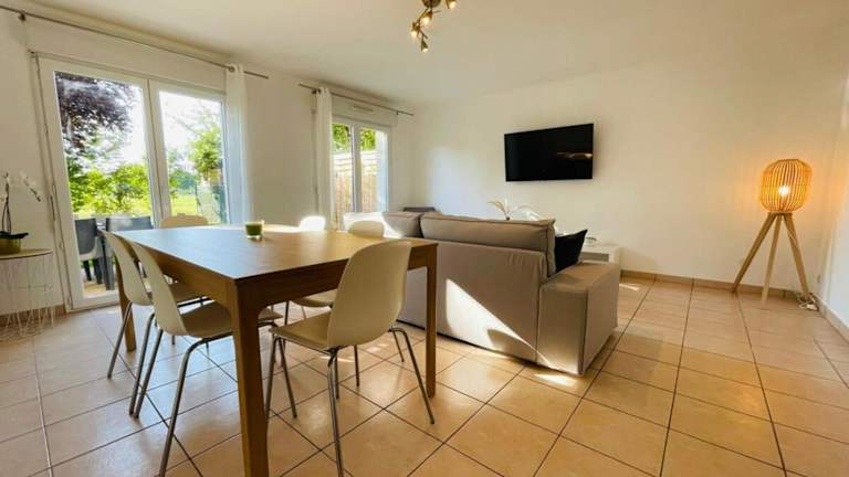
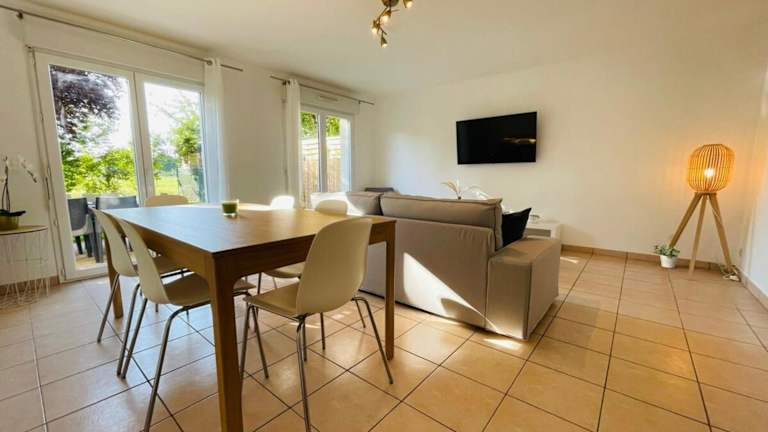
+ potted plant [651,243,681,269]
